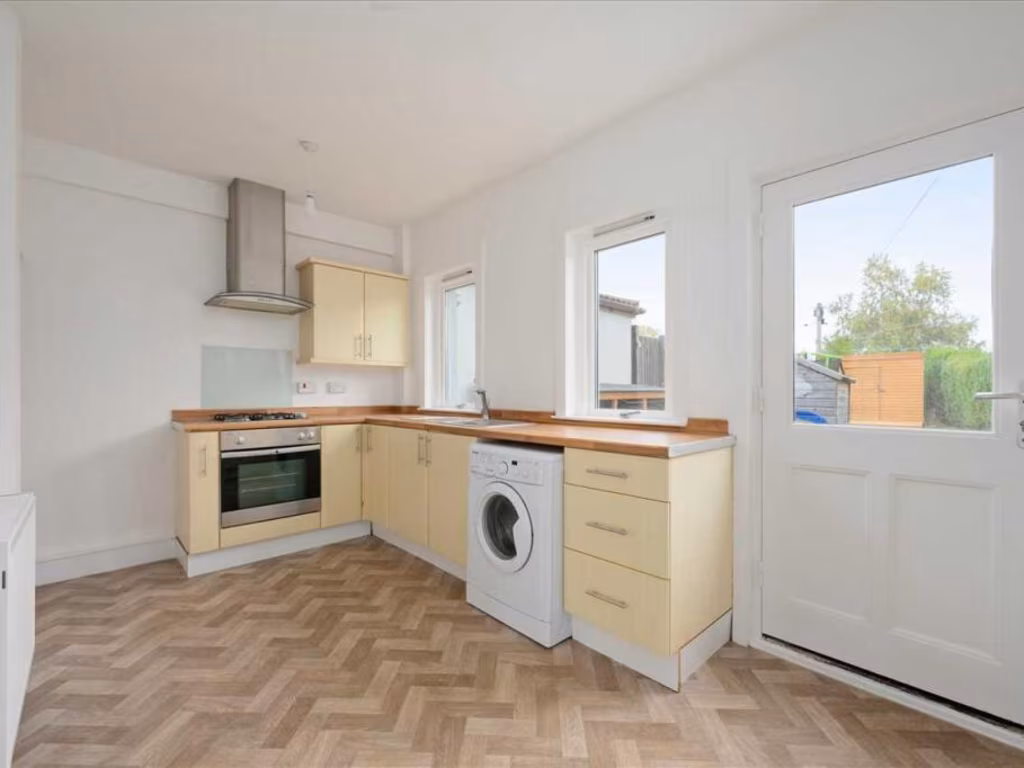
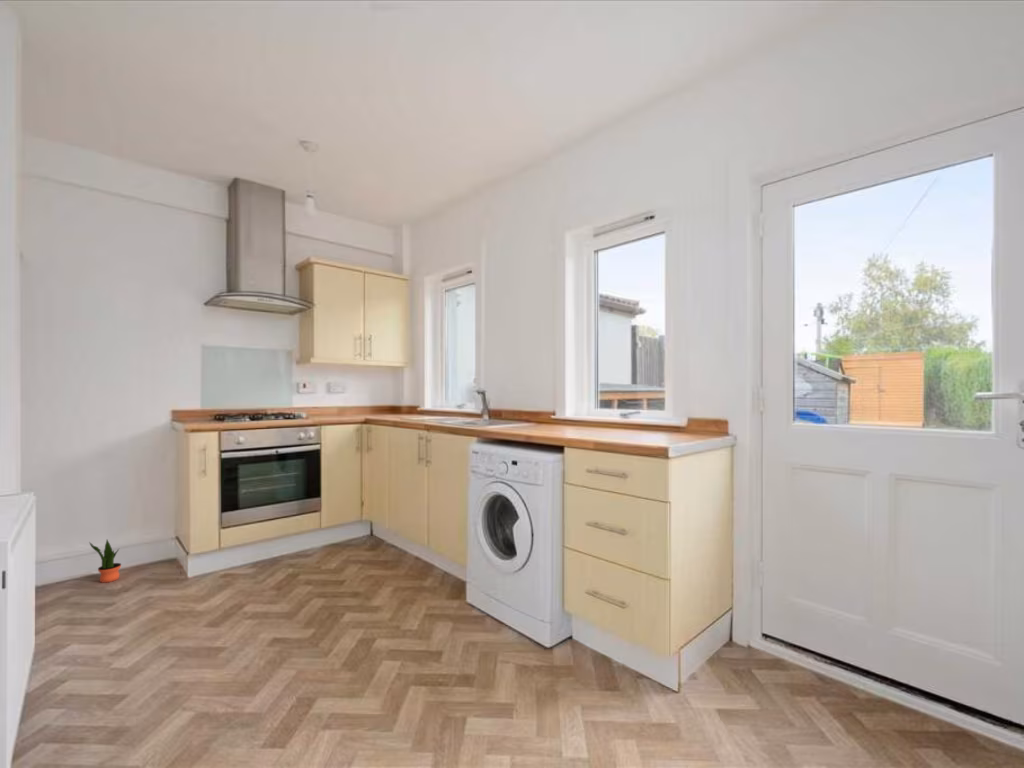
+ potted plant [88,538,122,584]
